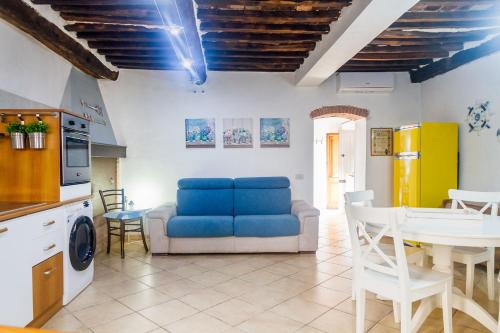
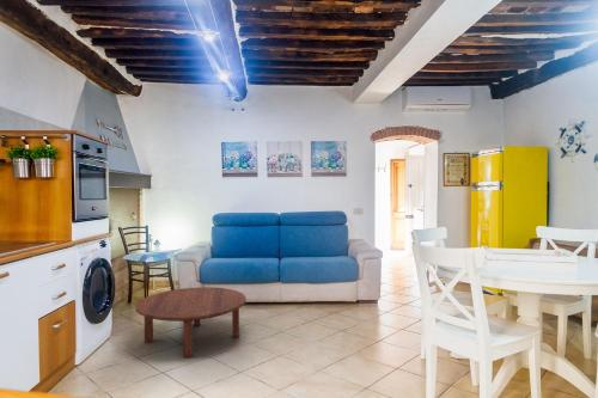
+ coffee table [134,286,248,359]
